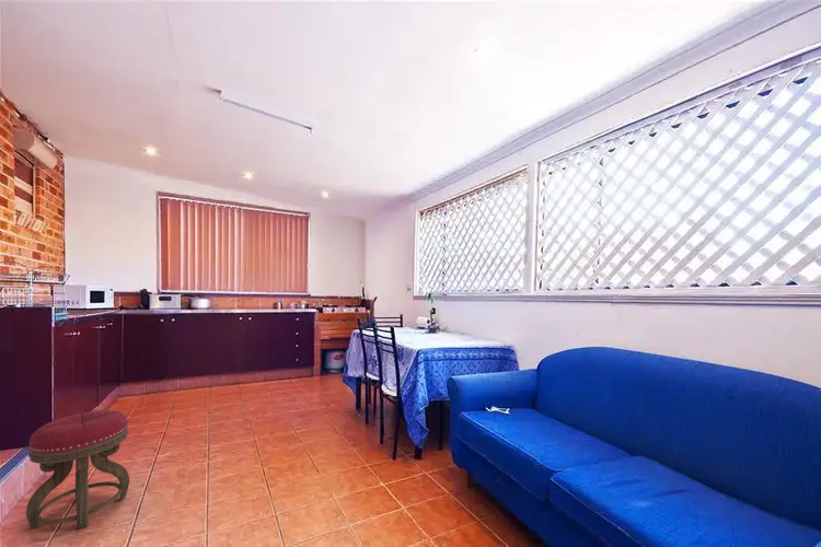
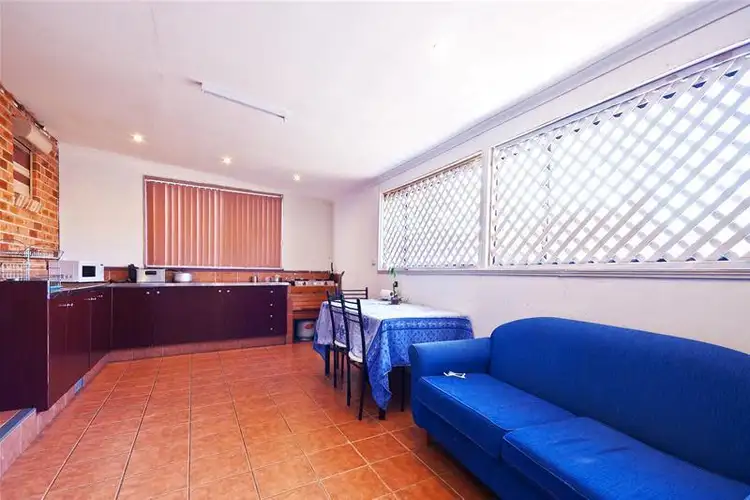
- stool [25,409,130,531]
